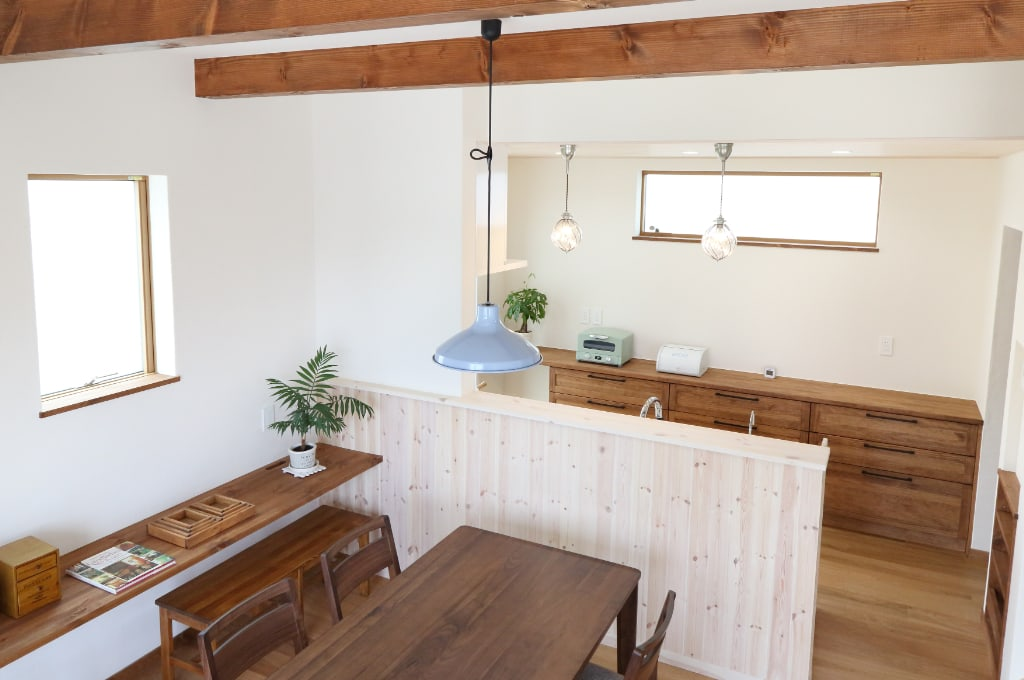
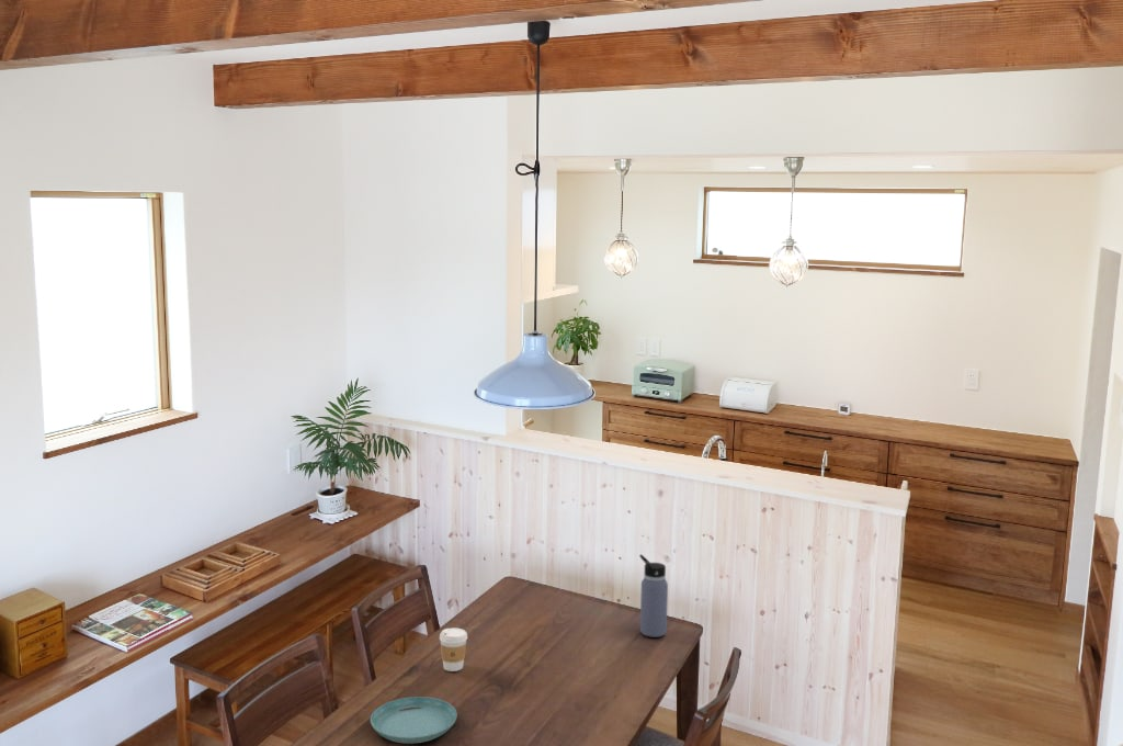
+ water bottle [638,553,669,638]
+ coffee cup [439,628,468,672]
+ saucer [370,696,458,745]
